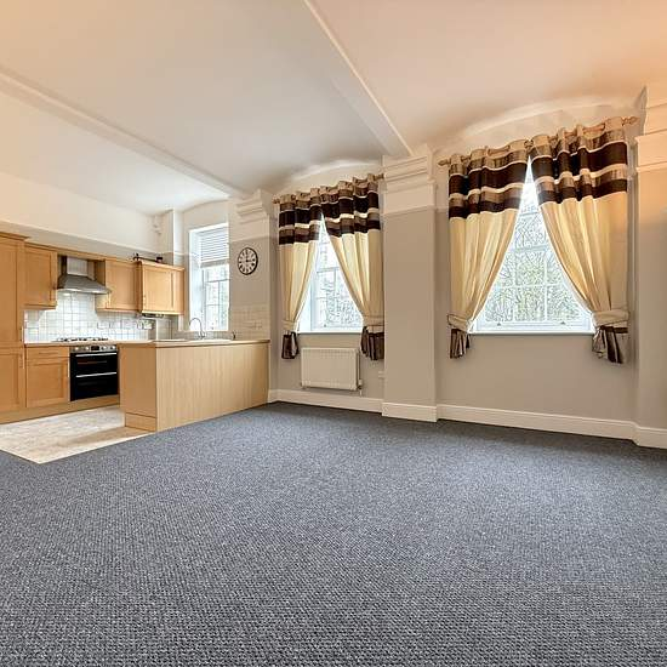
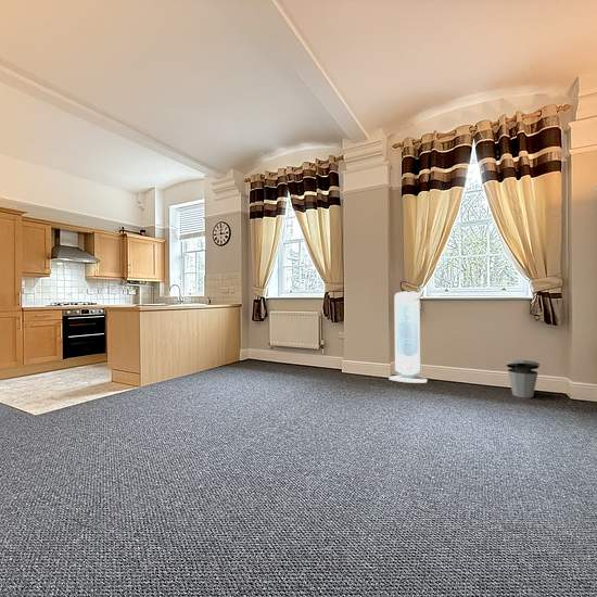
+ air purifier [388,290,429,384]
+ trash can [505,359,541,399]
